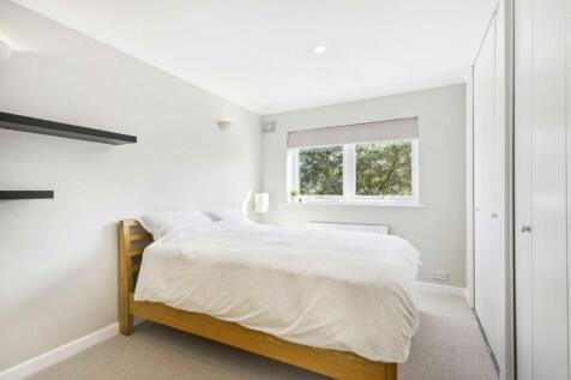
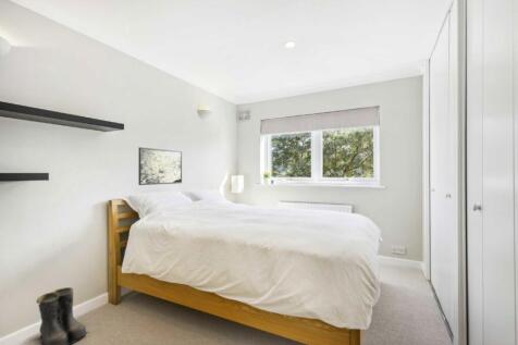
+ boots [36,286,90,345]
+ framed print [137,146,183,186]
